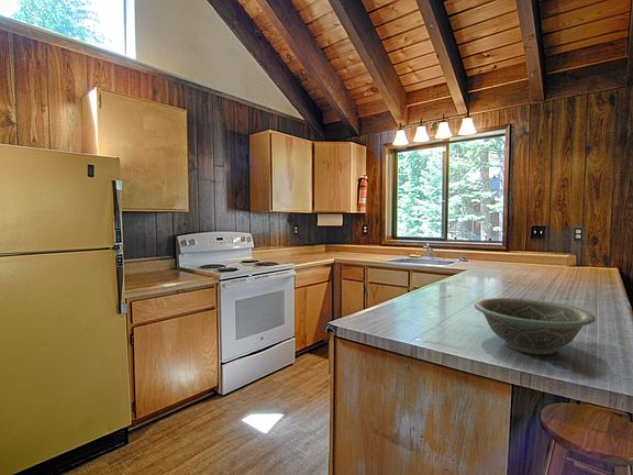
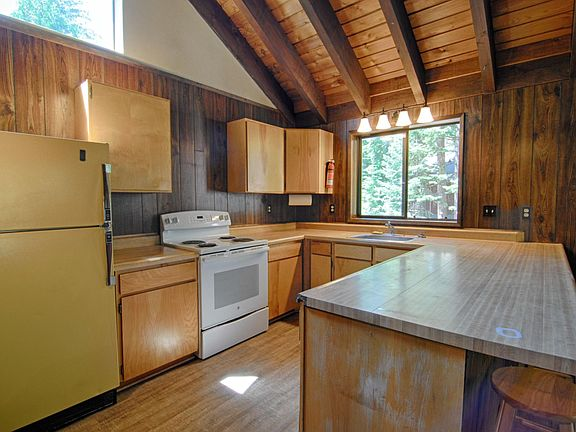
- decorative bowl [474,297,597,355]
